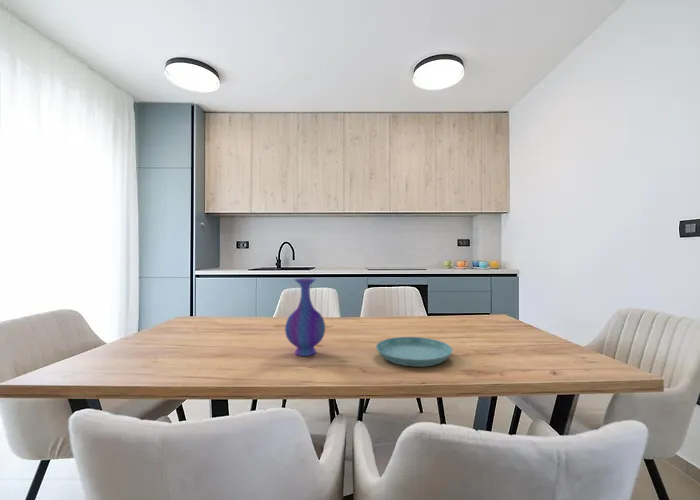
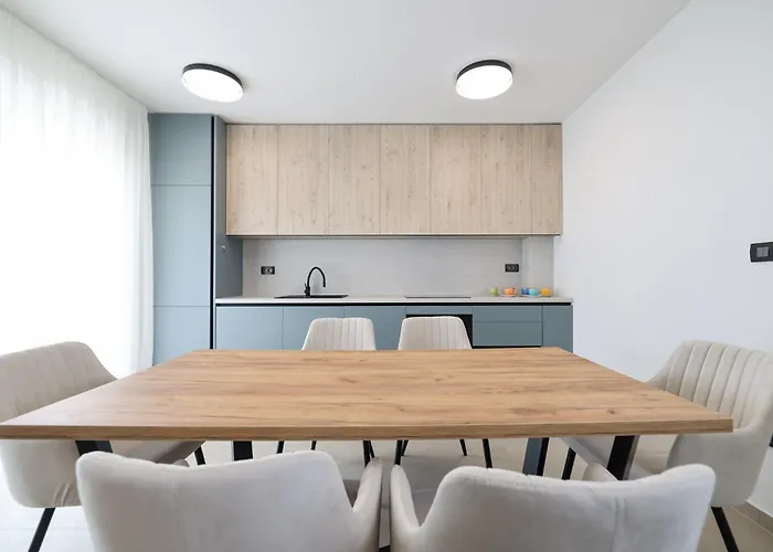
- saucer [375,336,453,368]
- vase [284,277,326,357]
